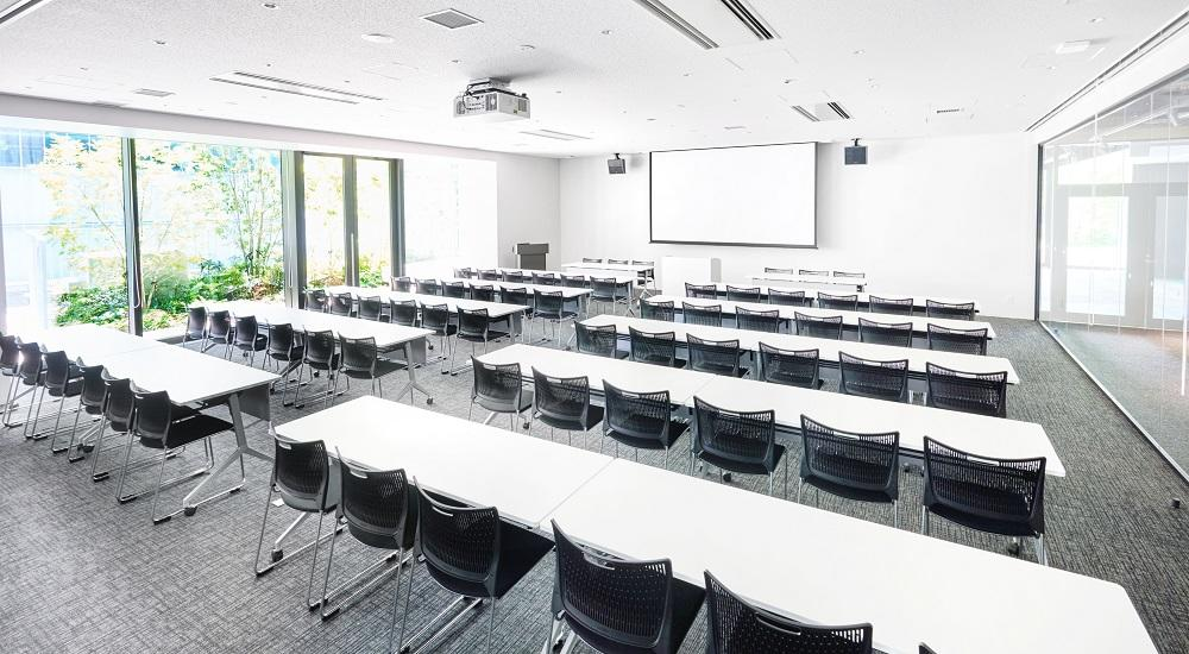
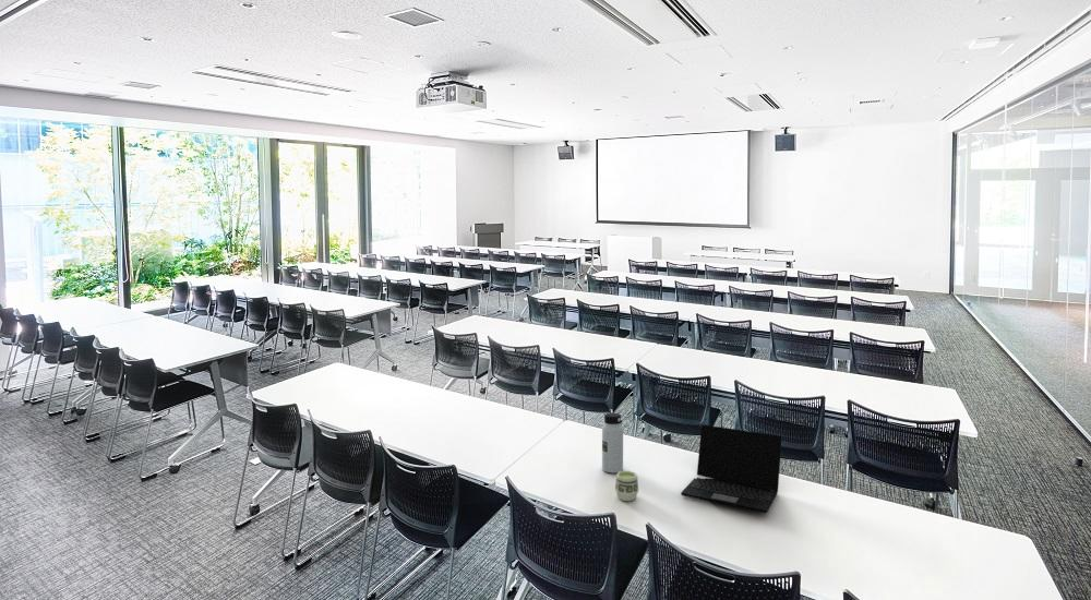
+ laptop [680,423,783,514]
+ water bottle [601,411,624,473]
+ cup [614,470,639,502]
